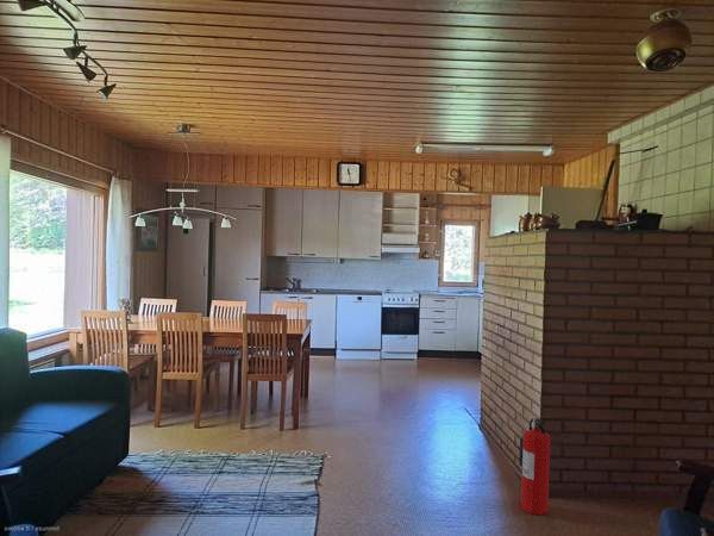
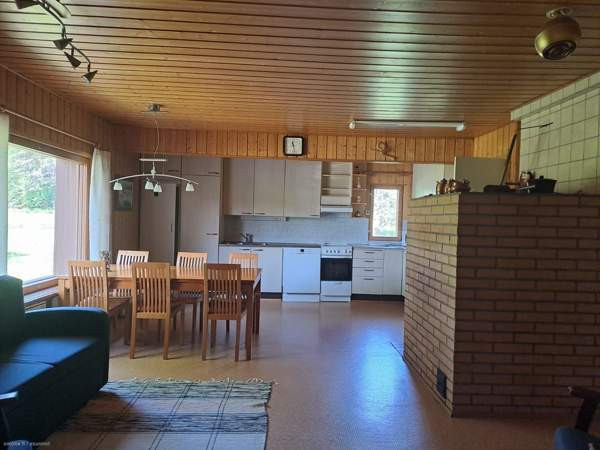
- fire extinguisher [520,417,551,516]
